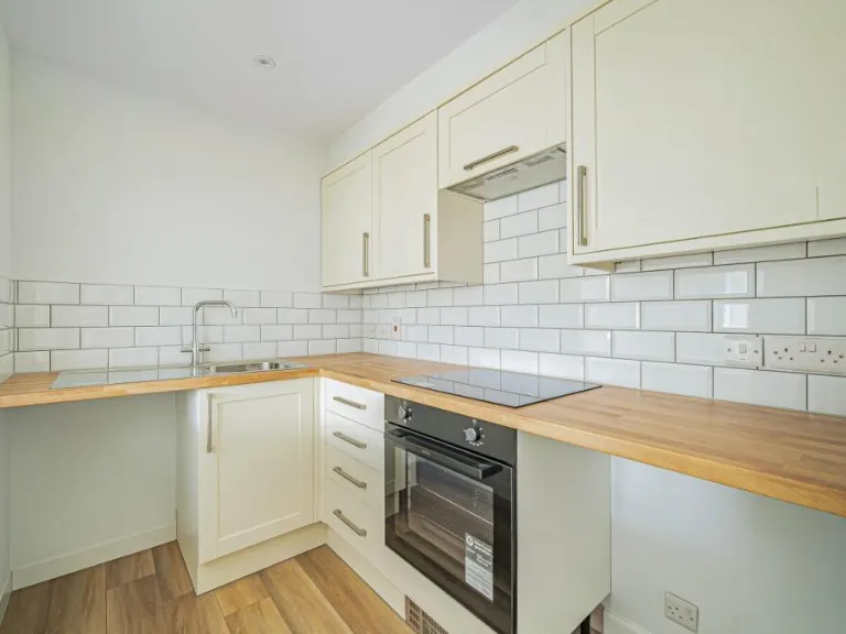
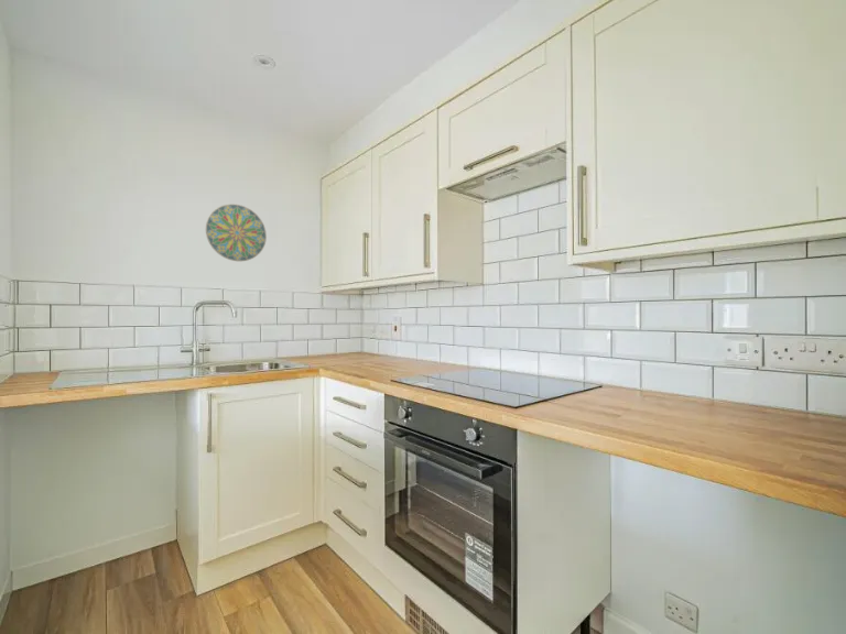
+ decorative plate [205,203,268,262]
